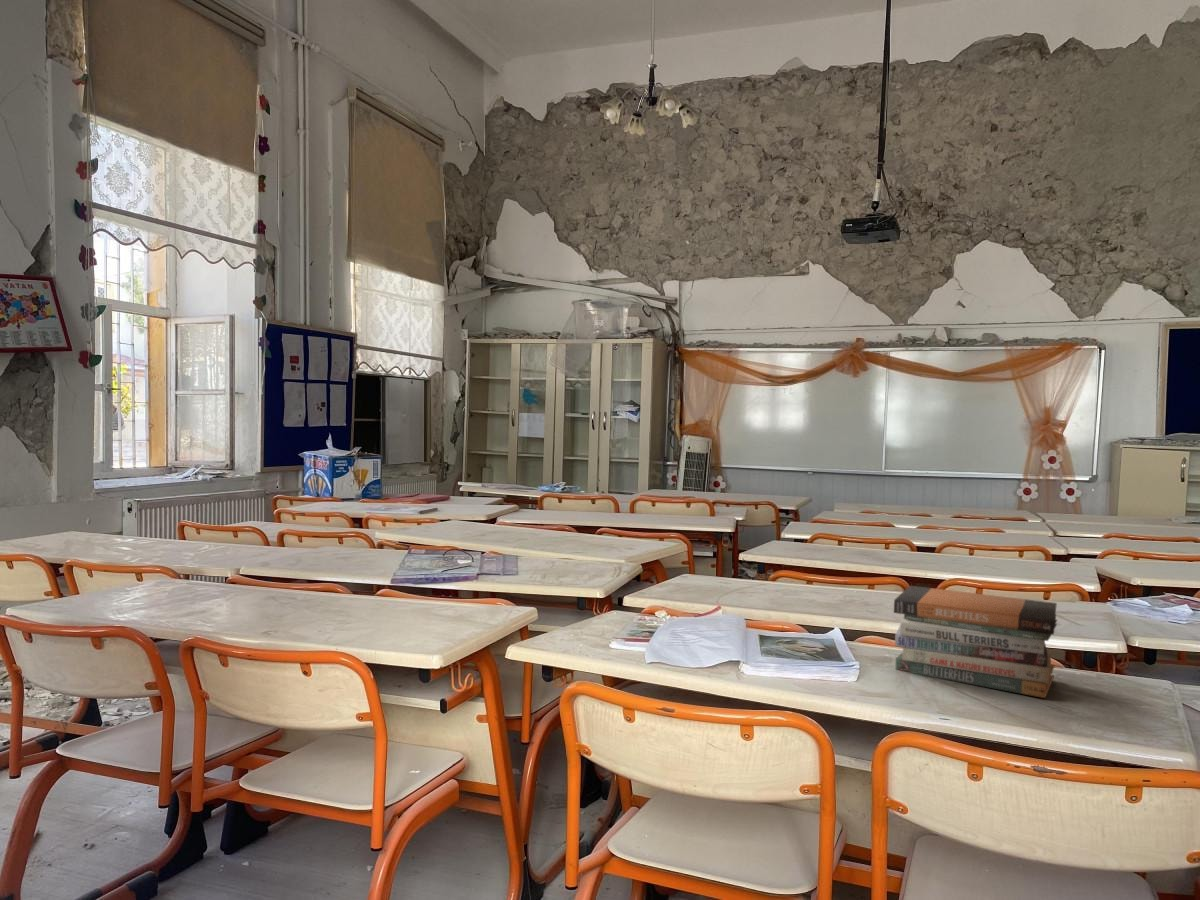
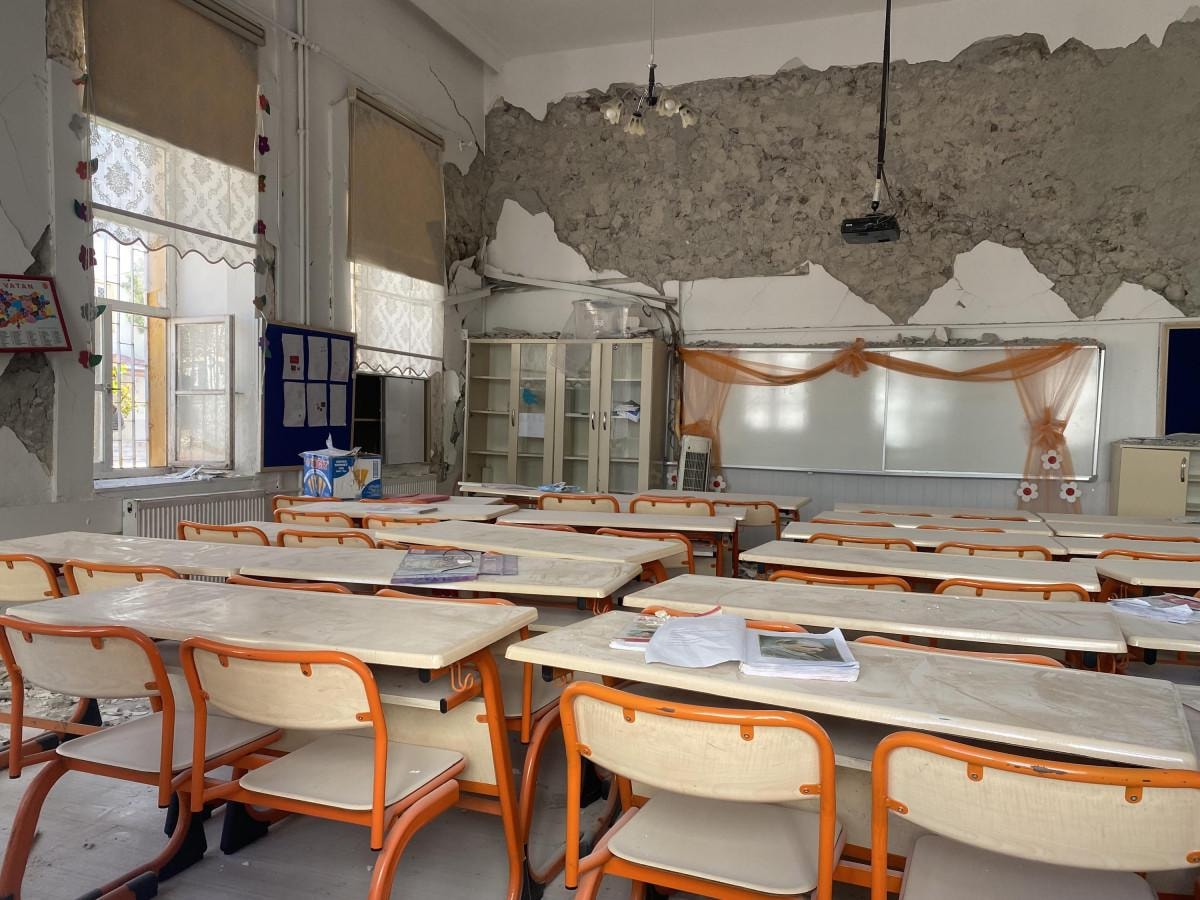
- book stack [893,585,1058,699]
